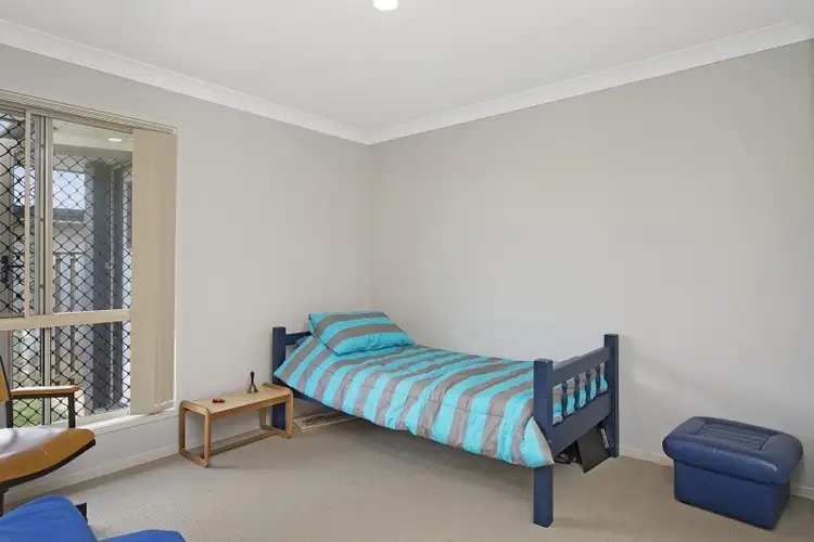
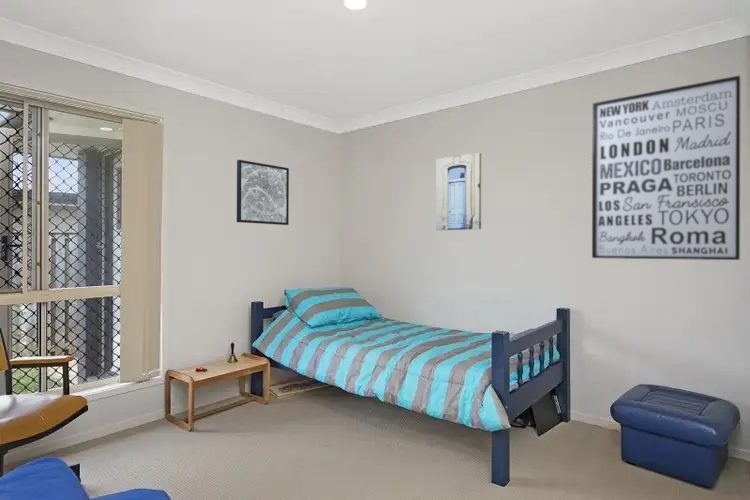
+ wall art [591,74,741,261]
+ wall art [236,159,290,226]
+ wall art [435,152,482,231]
